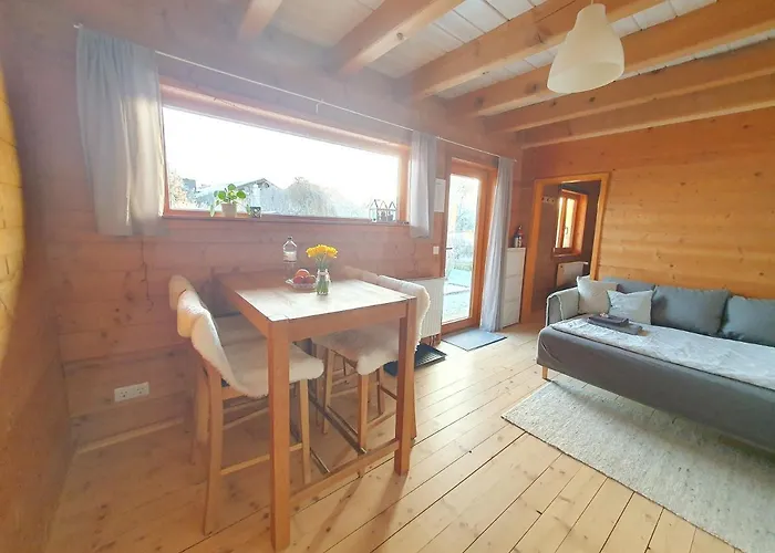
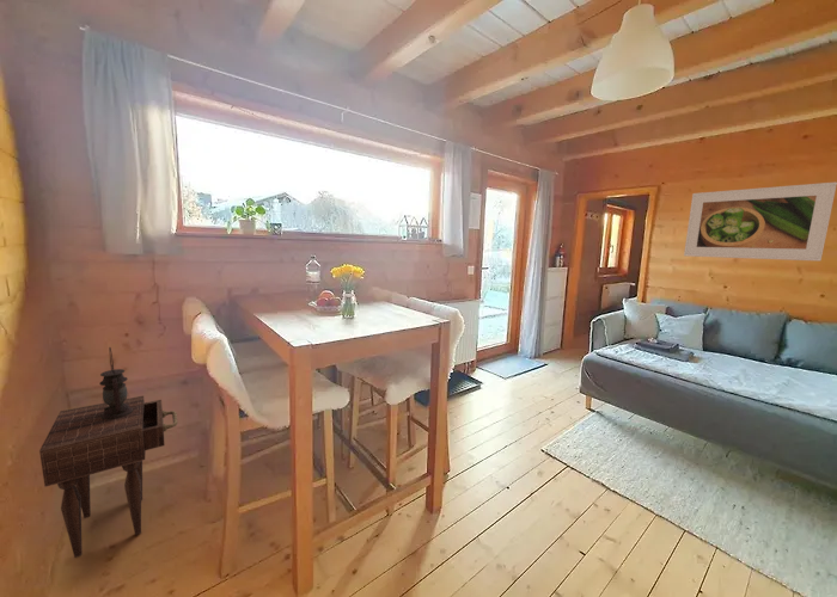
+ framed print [683,181,837,261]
+ nightstand [38,395,179,559]
+ lantern [98,346,133,420]
